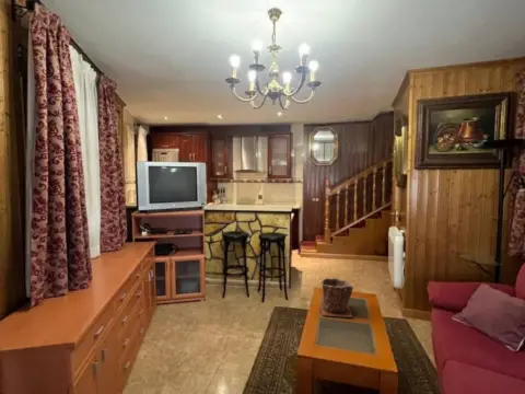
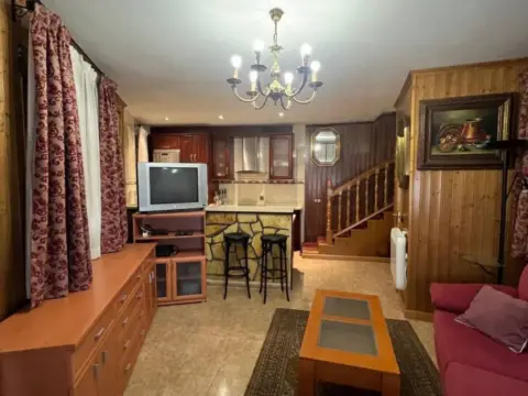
- plant pot [320,277,354,318]
